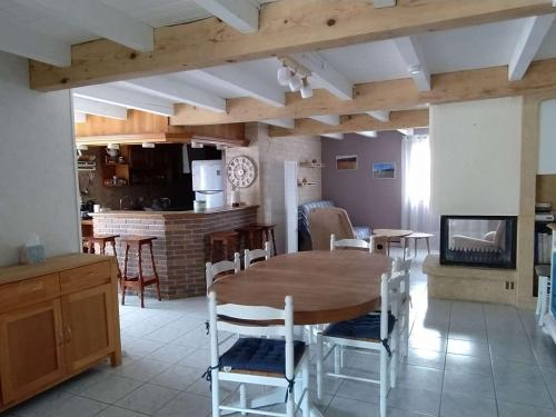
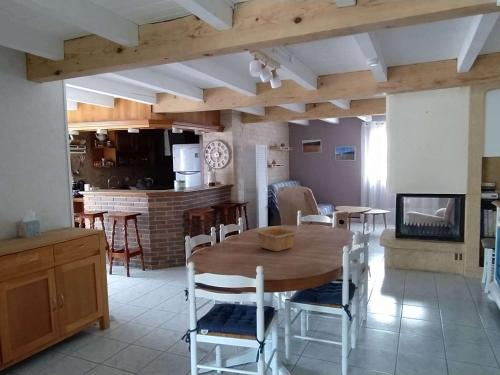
+ serving bowl [250,225,302,252]
